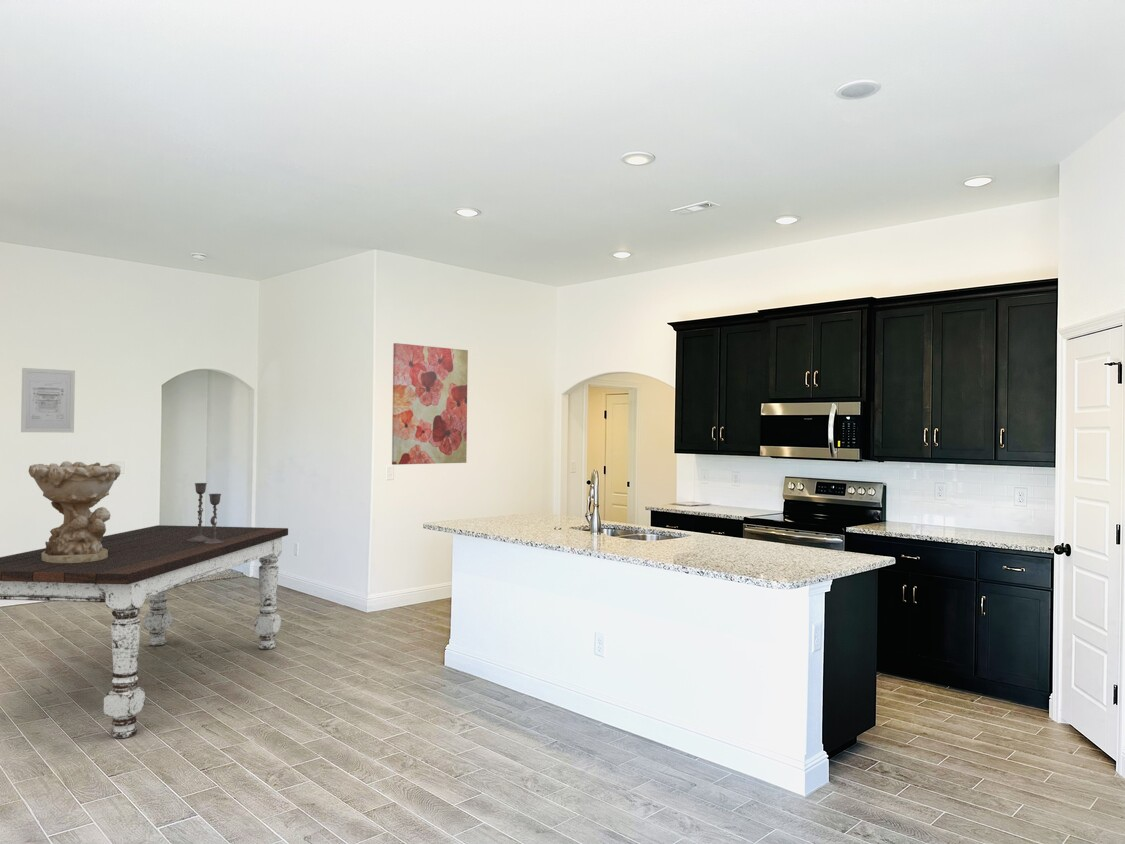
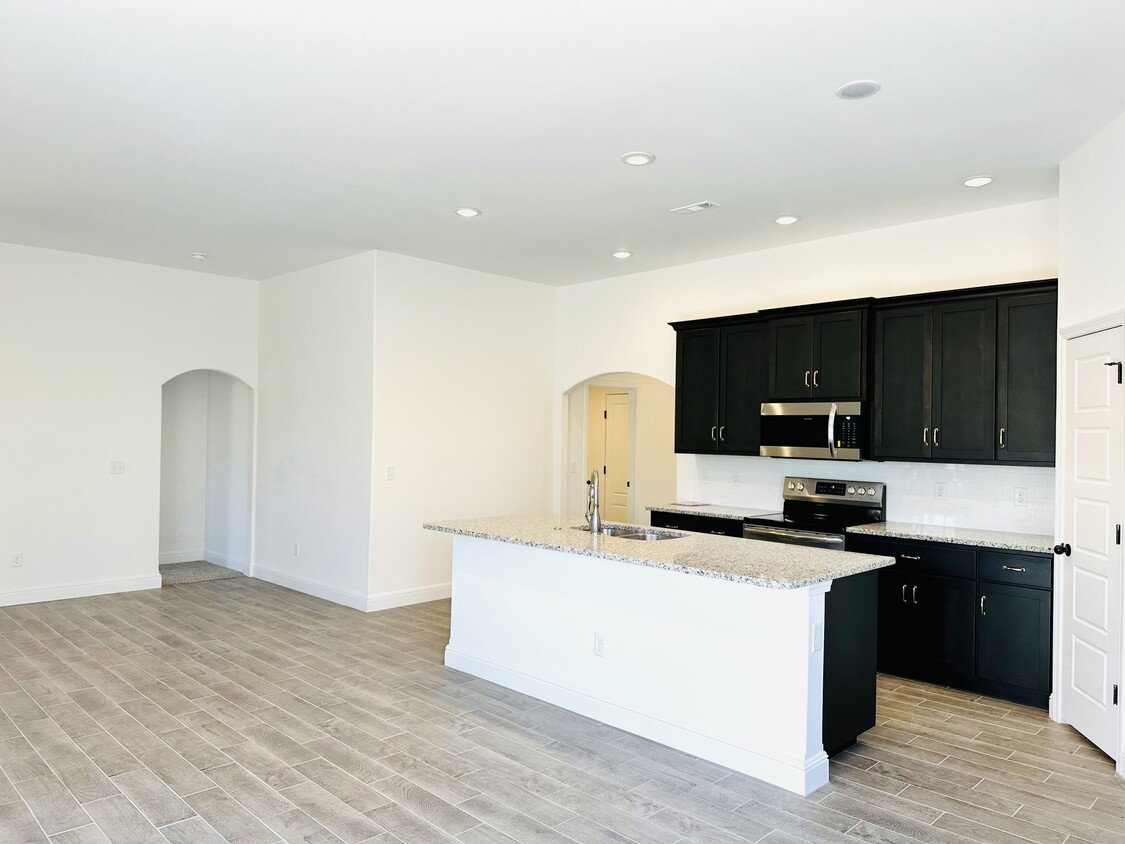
- dining table [0,524,289,739]
- wall art [391,342,469,466]
- candlestick [187,482,225,544]
- decorative bowl [28,460,122,563]
- wall art [20,367,76,434]
